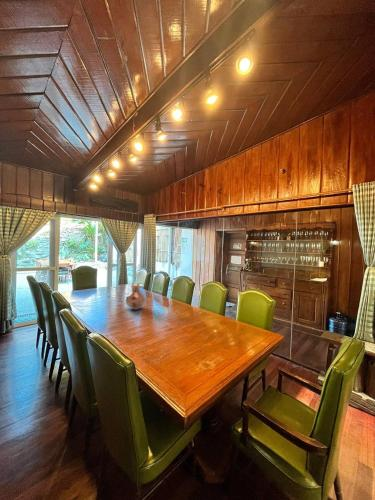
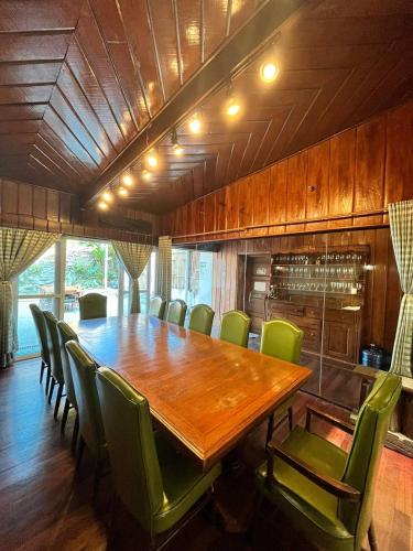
- vase [125,282,146,310]
